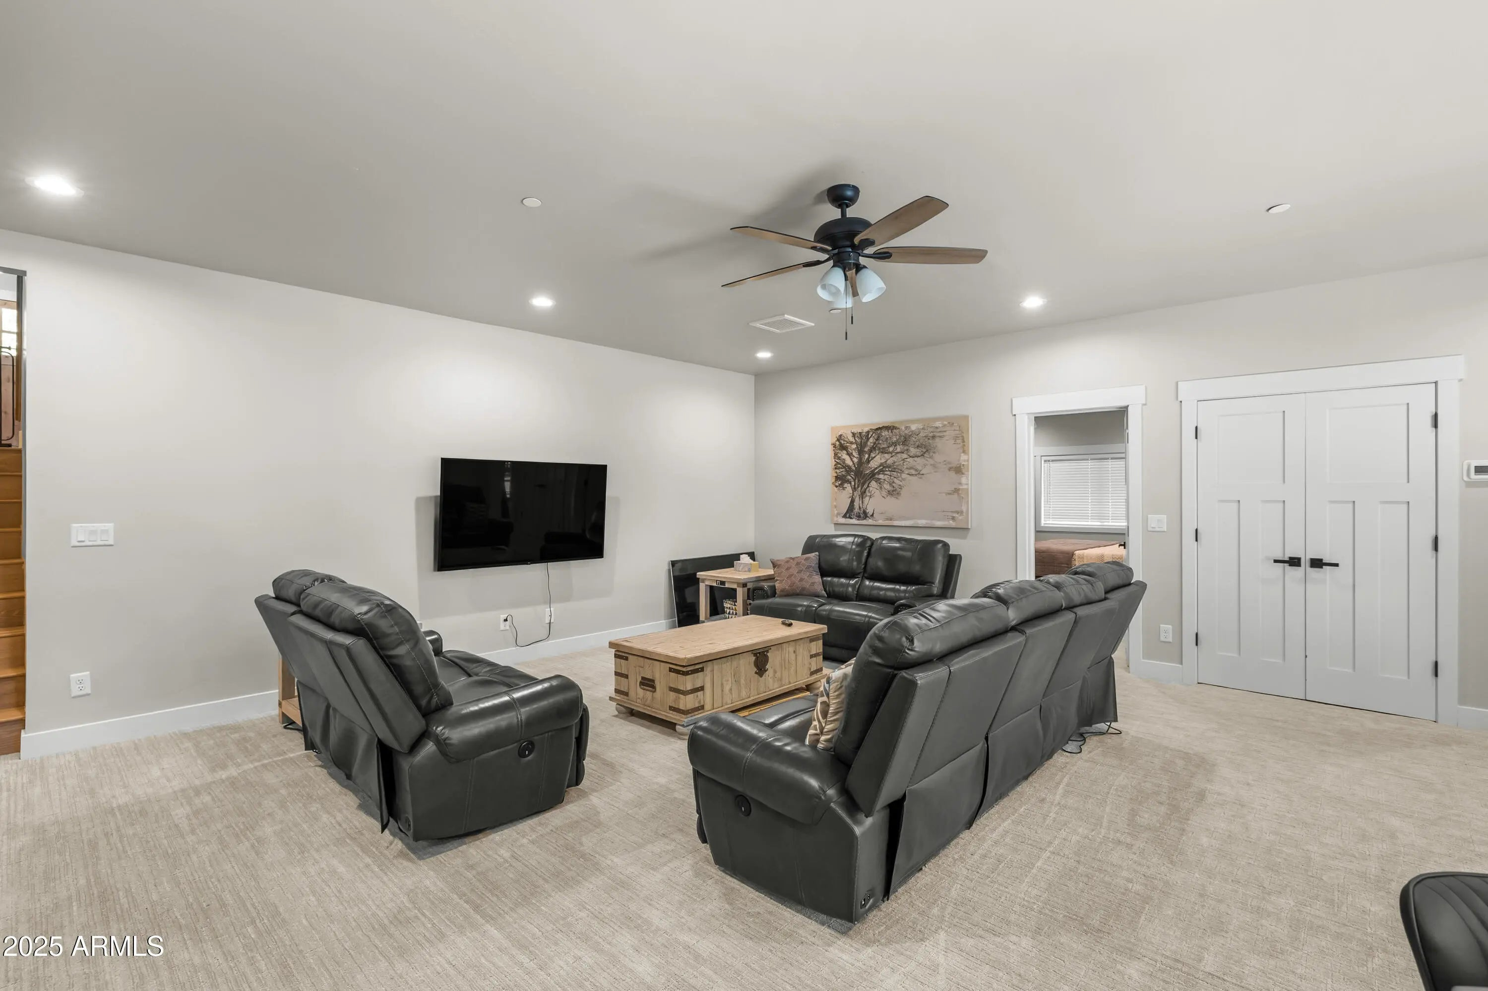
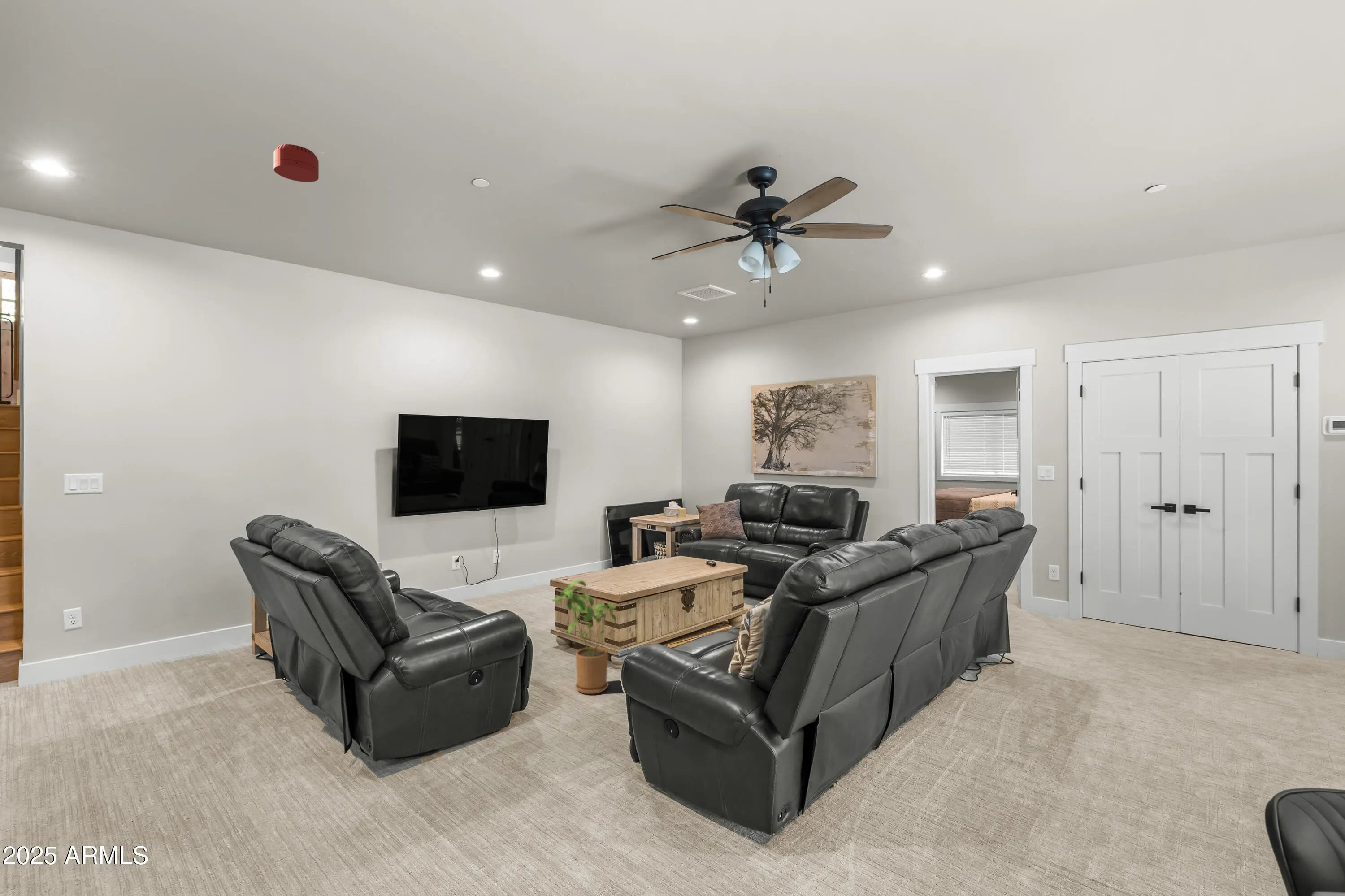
+ smoke detector [273,144,319,182]
+ house plant [551,580,617,694]
